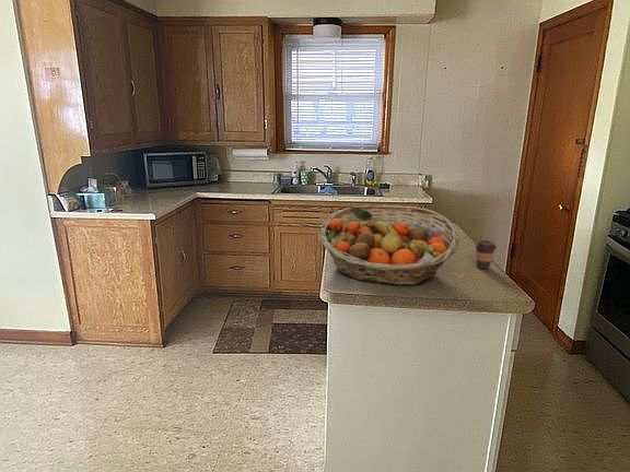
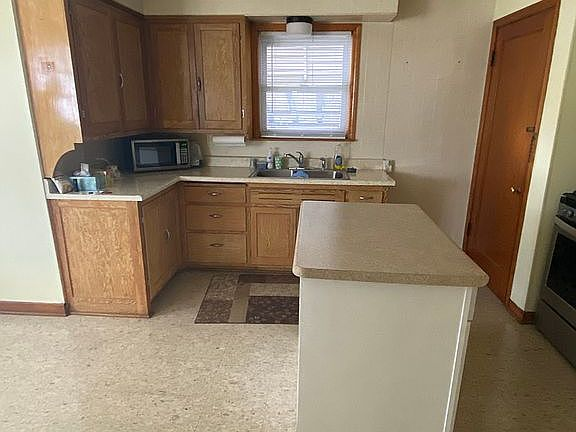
- coffee cup [474,239,498,271]
- fruit basket [318,204,460,286]
